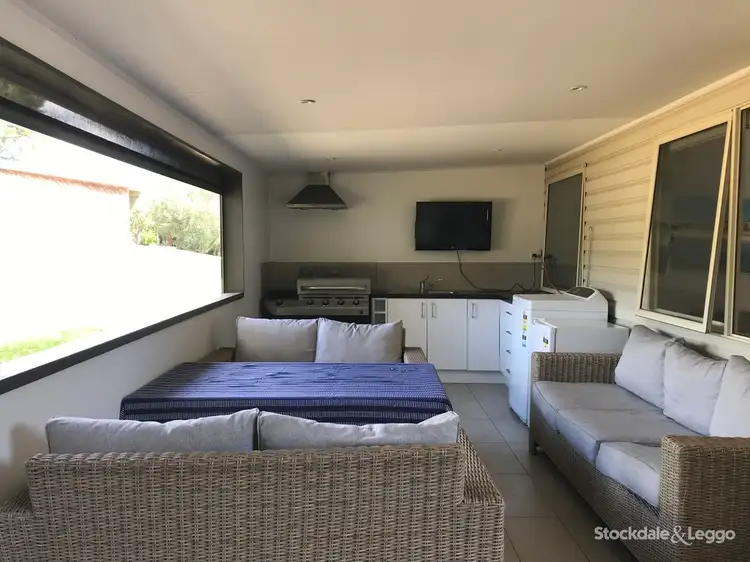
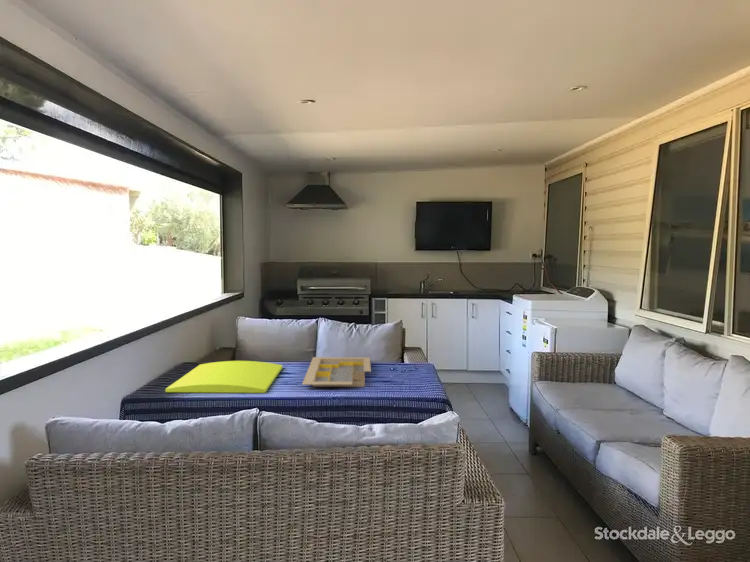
+ serving tray [301,356,372,388]
+ cushion [164,360,284,394]
